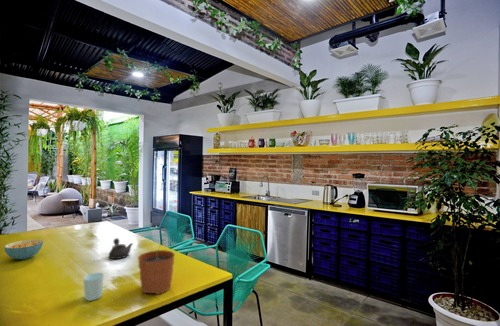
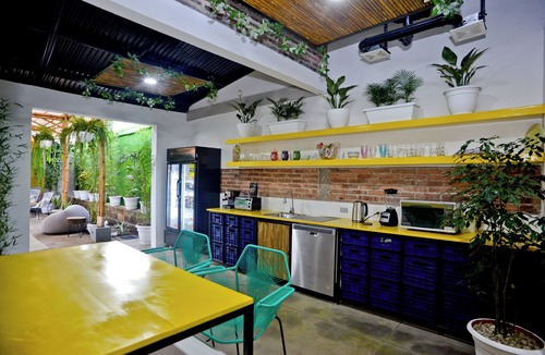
- cup [83,272,104,302]
- cereal bowl [3,238,44,261]
- plant pot [137,238,176,295]
- teapot [108,237,134,260]
